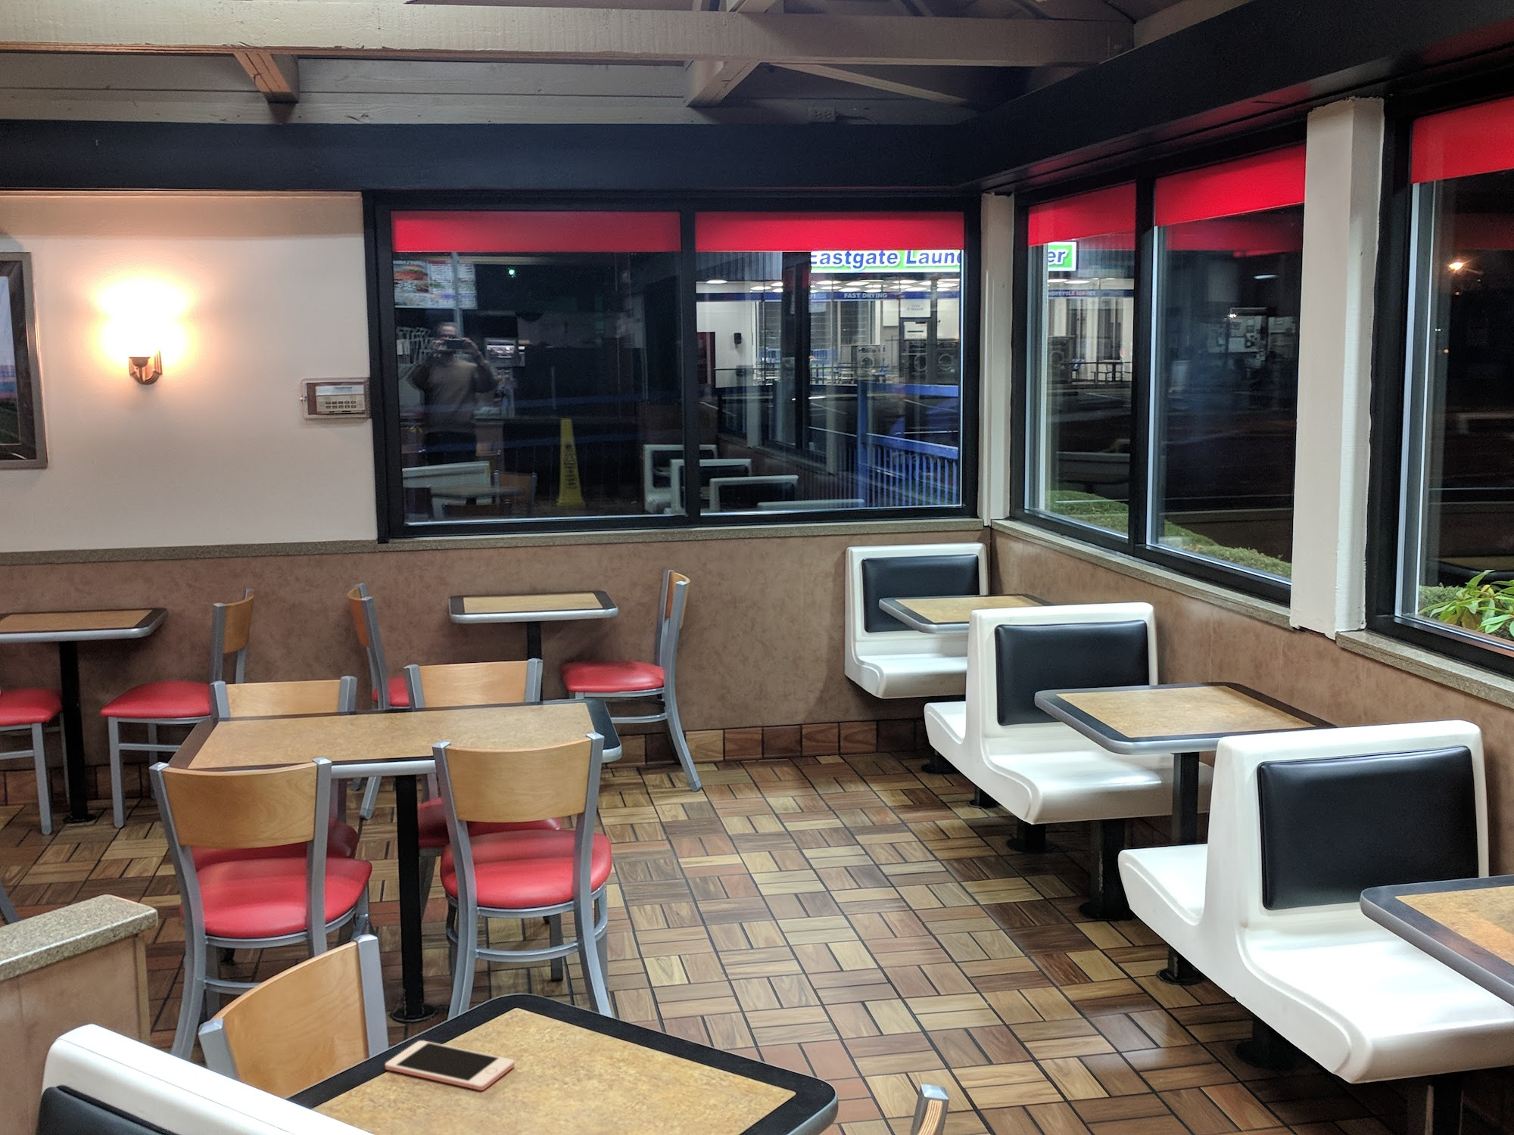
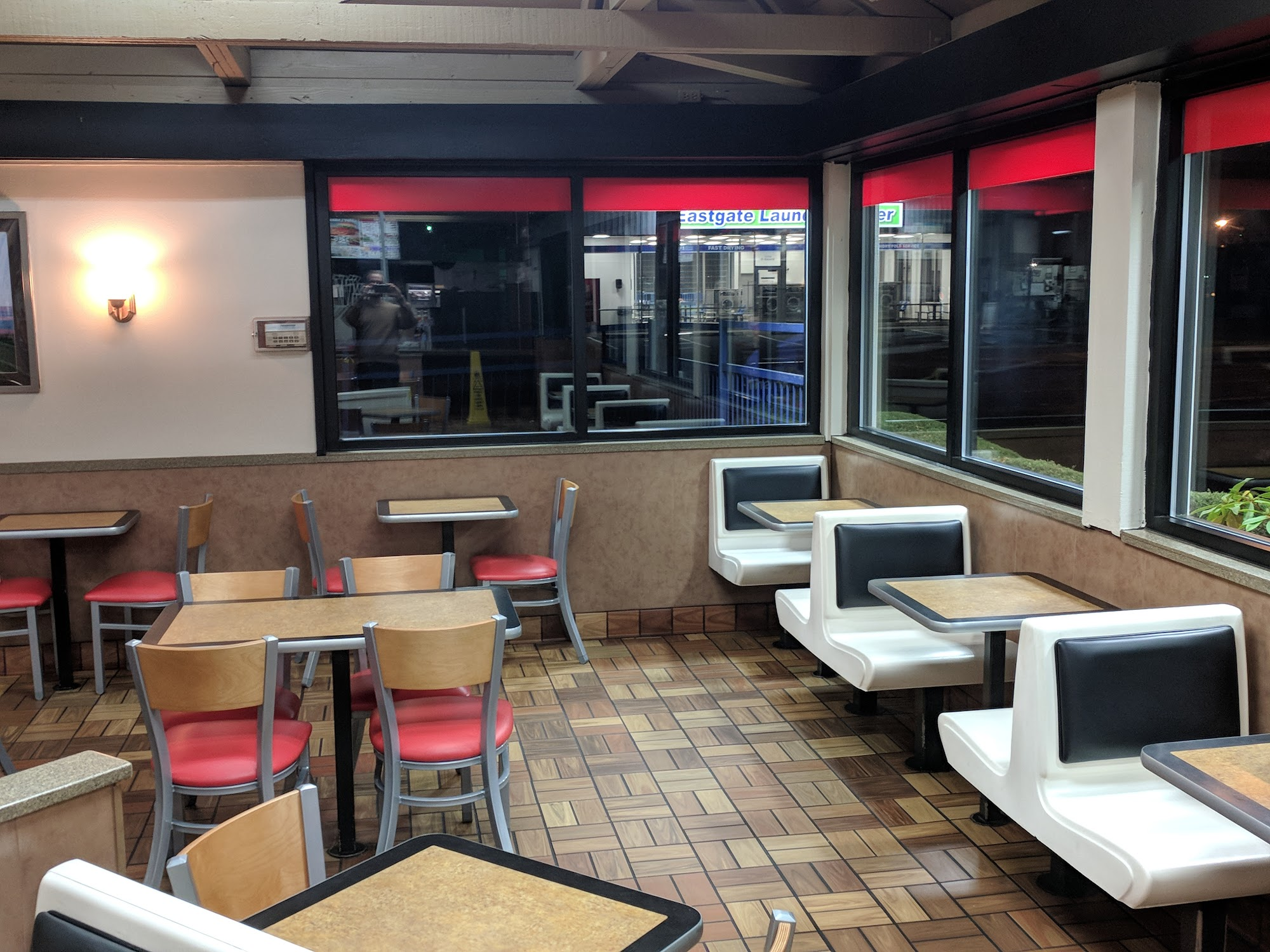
- cell phone [385,1040,515,1091]
